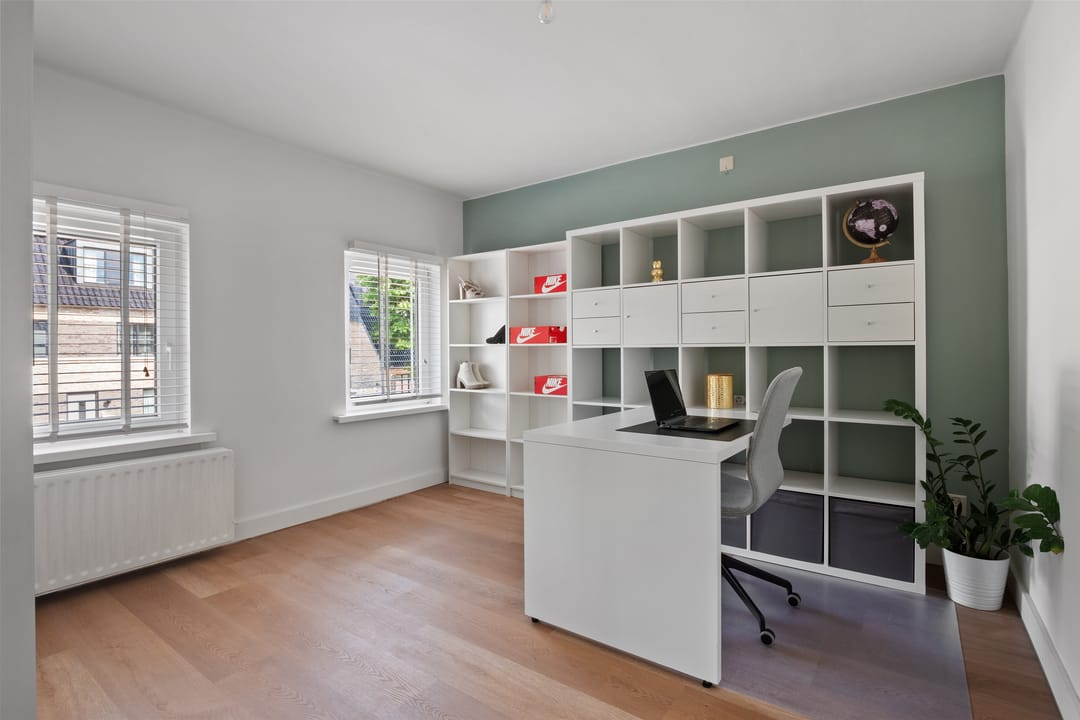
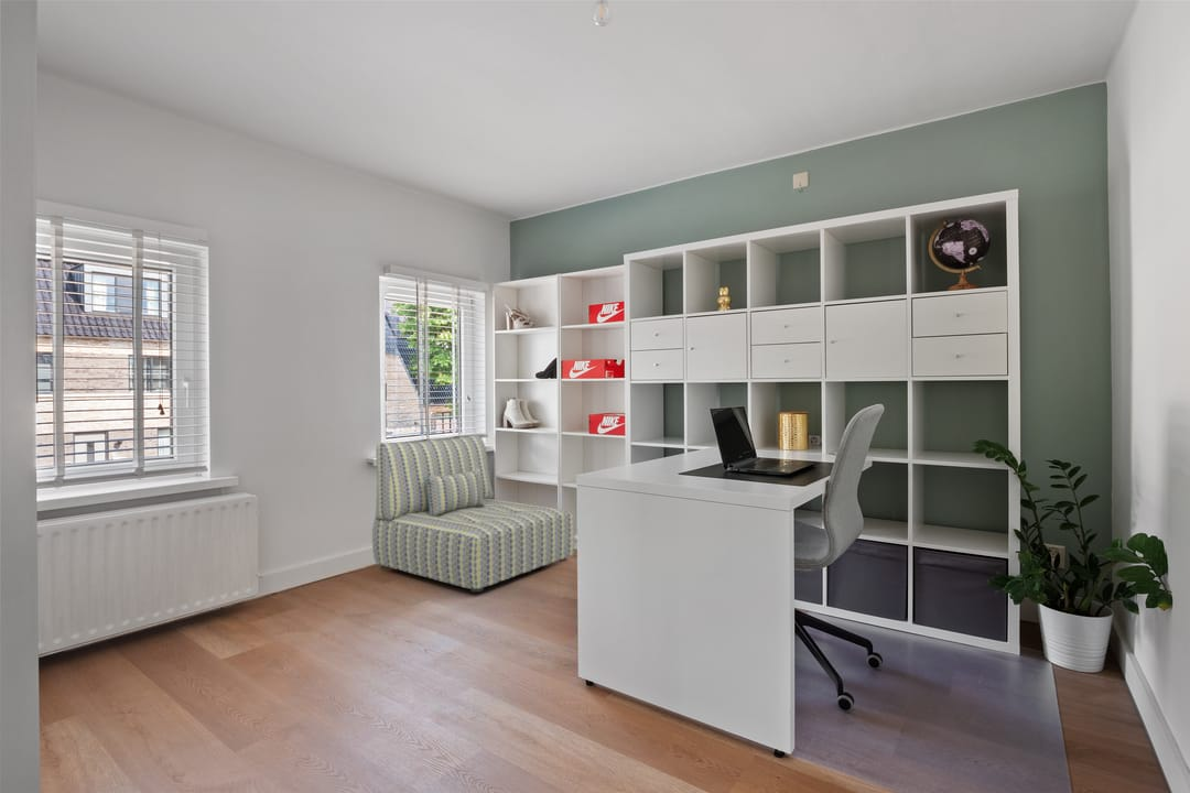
+ sofa [371,434,576,594]
